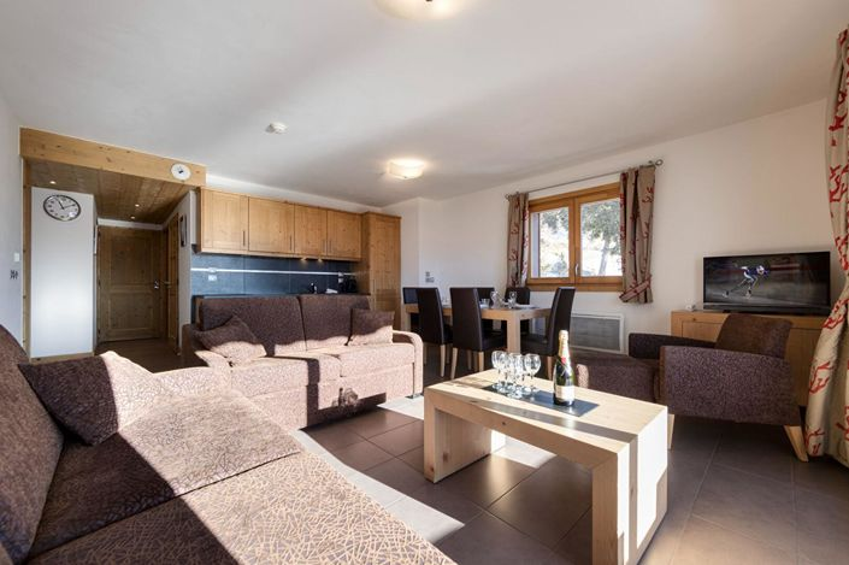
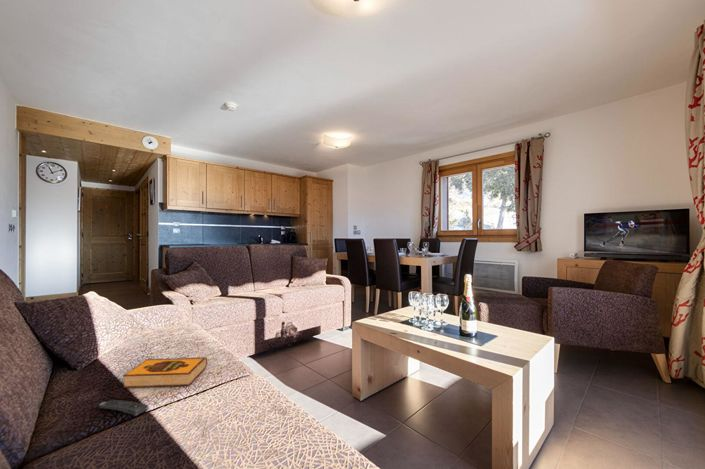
+ remote control [98,399,149,417]
+ hardback book [122,356,208,389]
